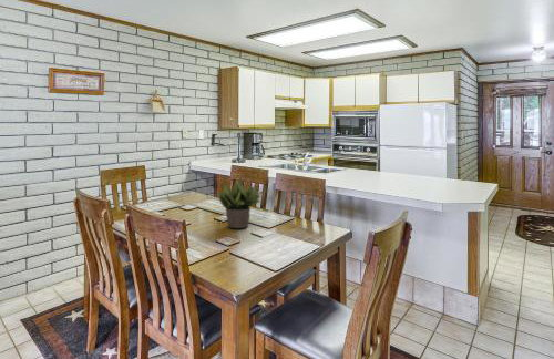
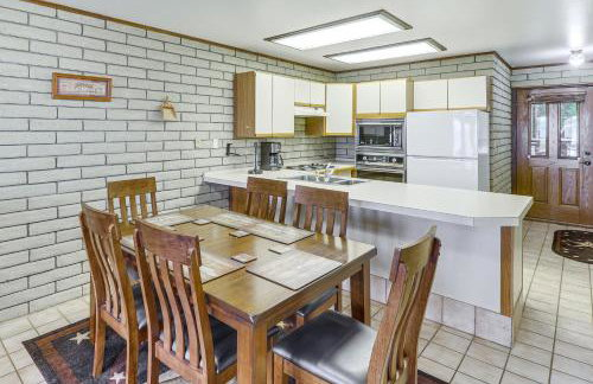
- potted plant [217,176,269,229]
